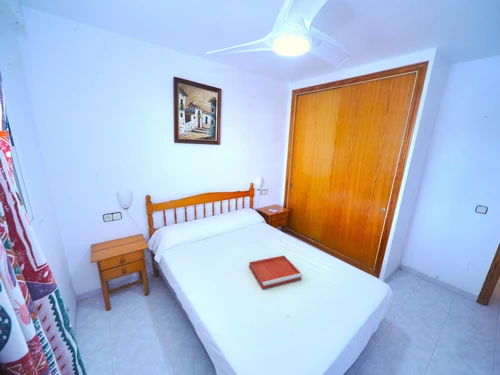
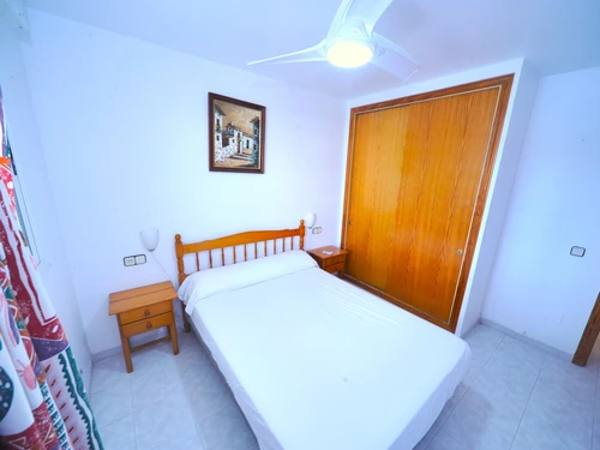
- tray [248,255,303,290]
